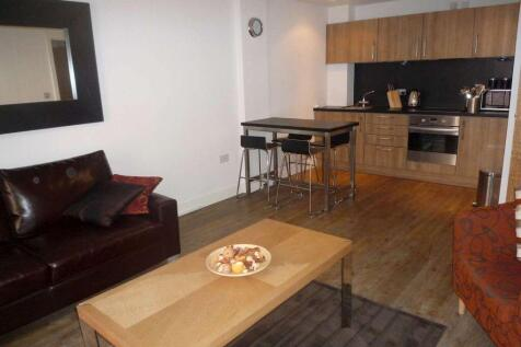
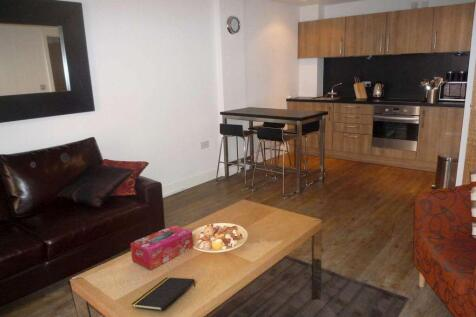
+ tissue box [130,224,194,271]
+ notepad [131,276,196,311]
